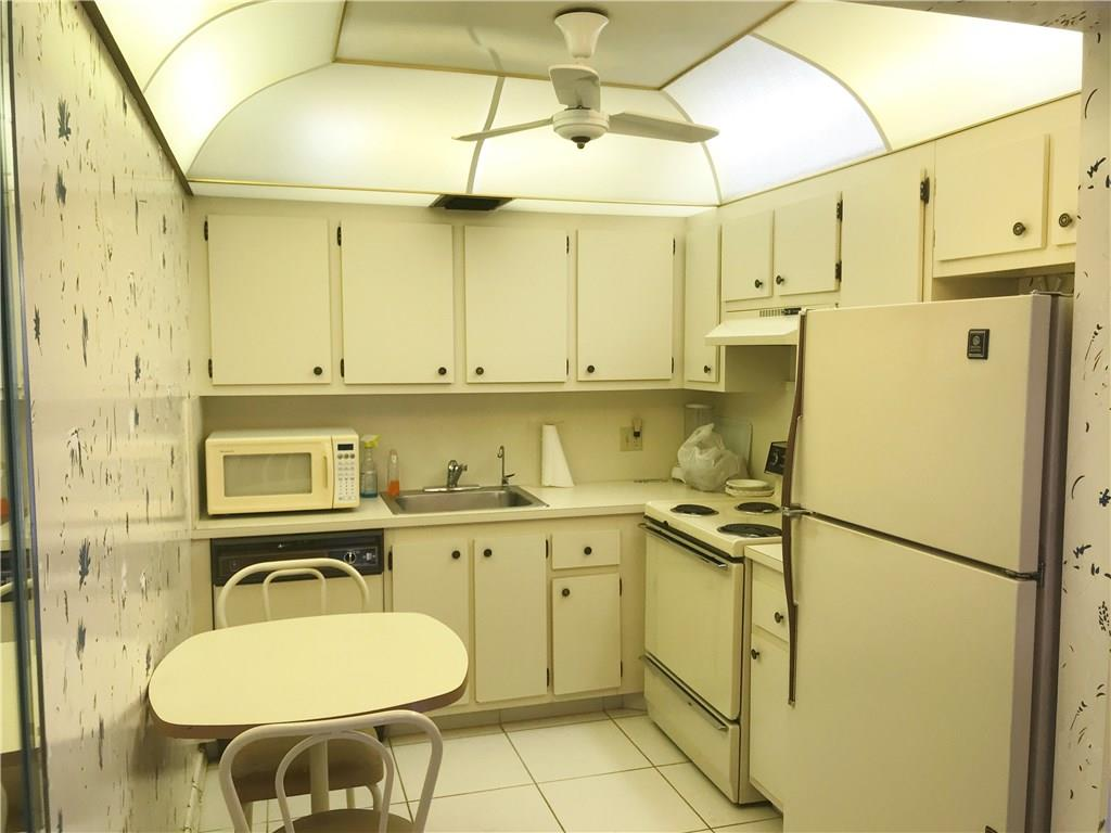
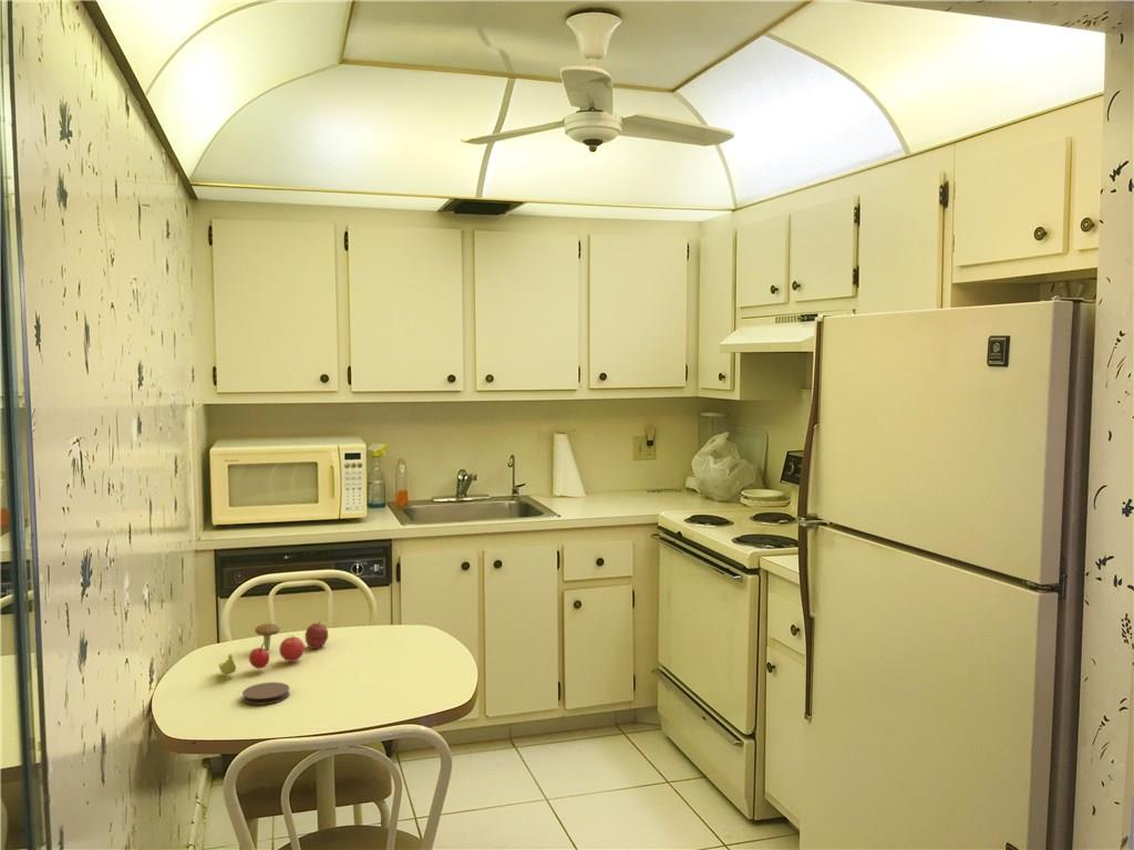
+ coaster [241,681,290,706]
+ fruit [218,621,329,677]
